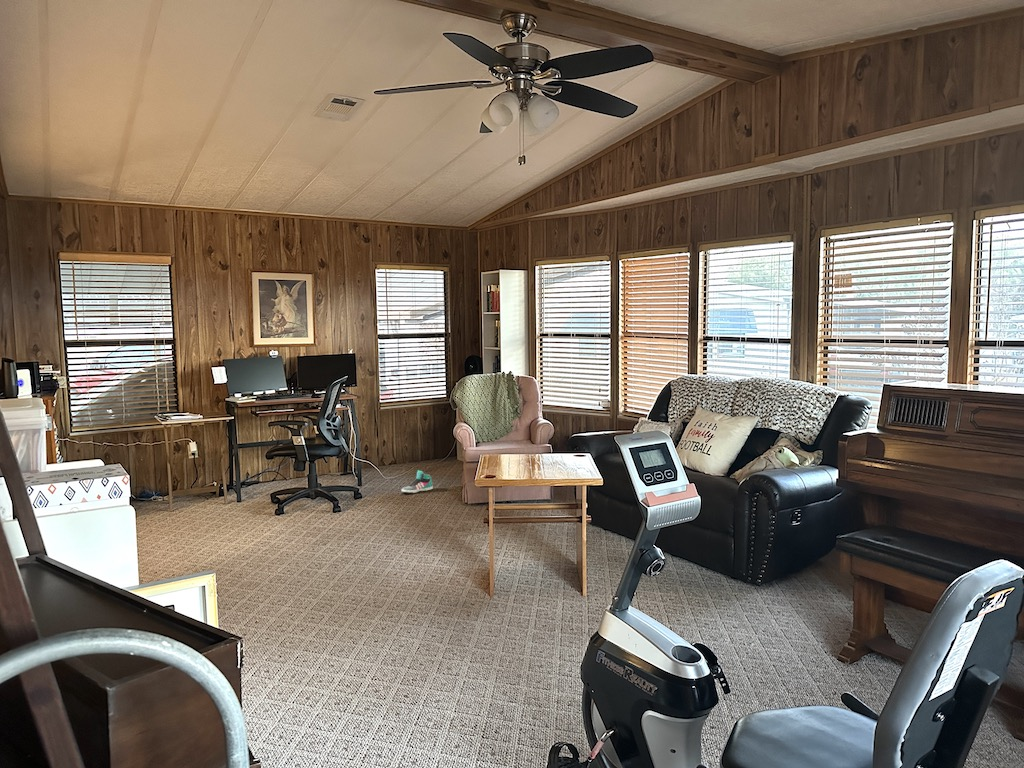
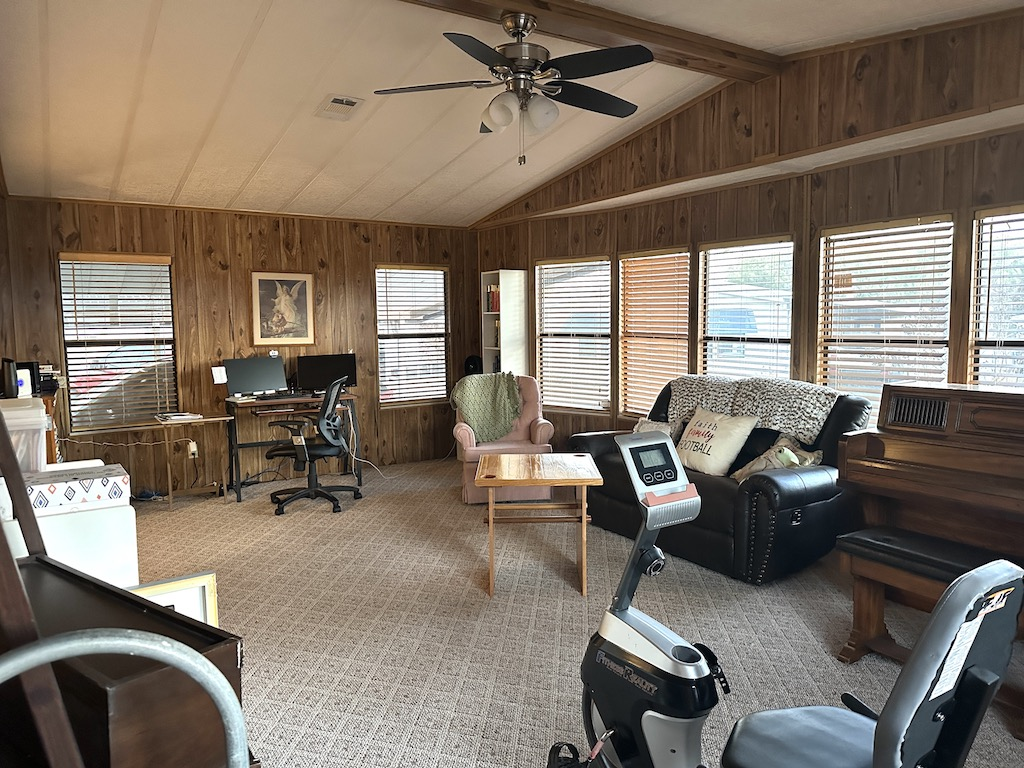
- sneaker [400,469,434,494]
